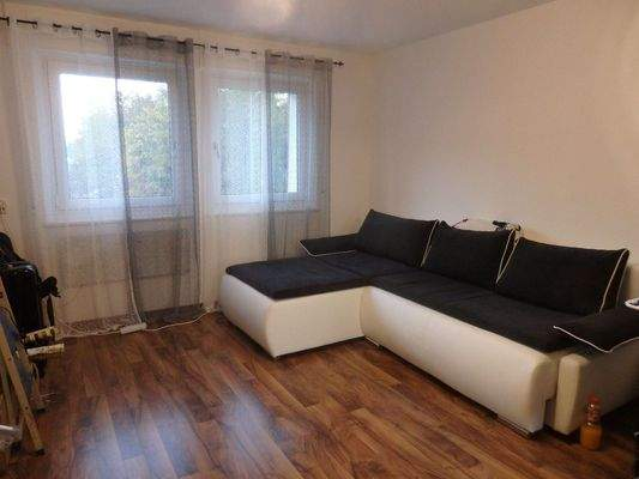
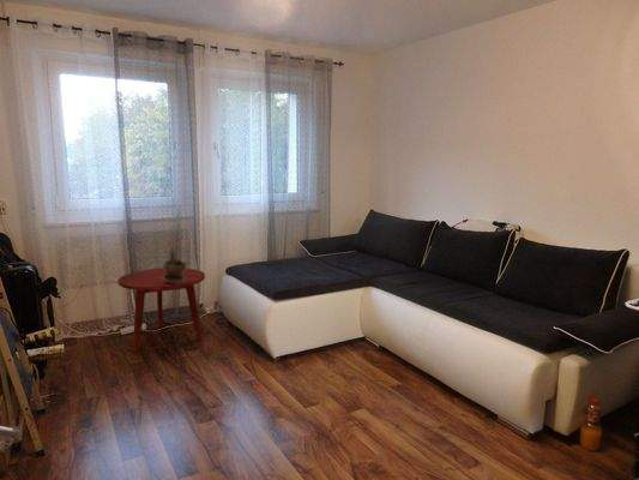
+ side table [116,266,206,352]
+ potted plant [162,247,188,283]
